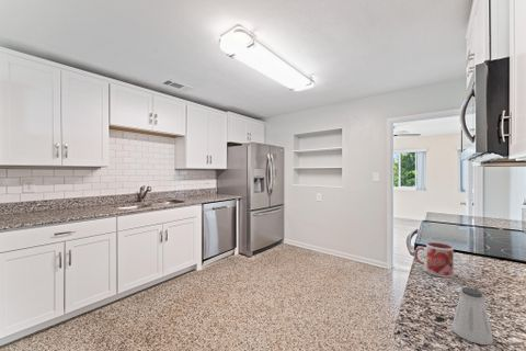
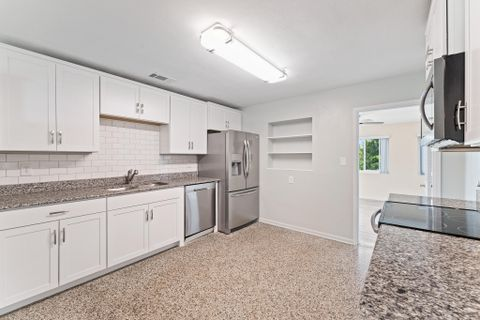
- mug [413,241,455,279]
- saltshaker [450,286,494,346]
